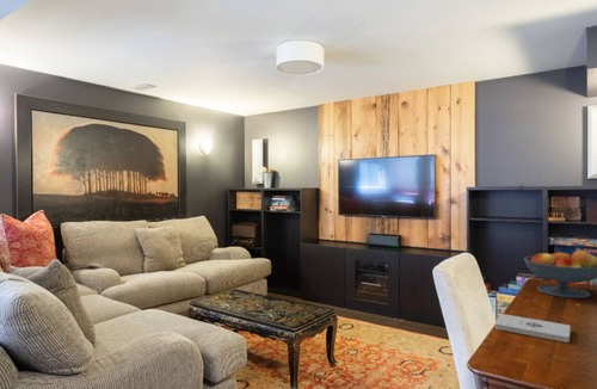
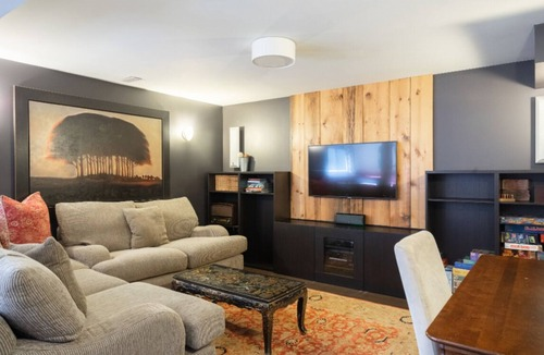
- fruit bowl [523,249,597,300]
- notepad [494,313,572,344]
